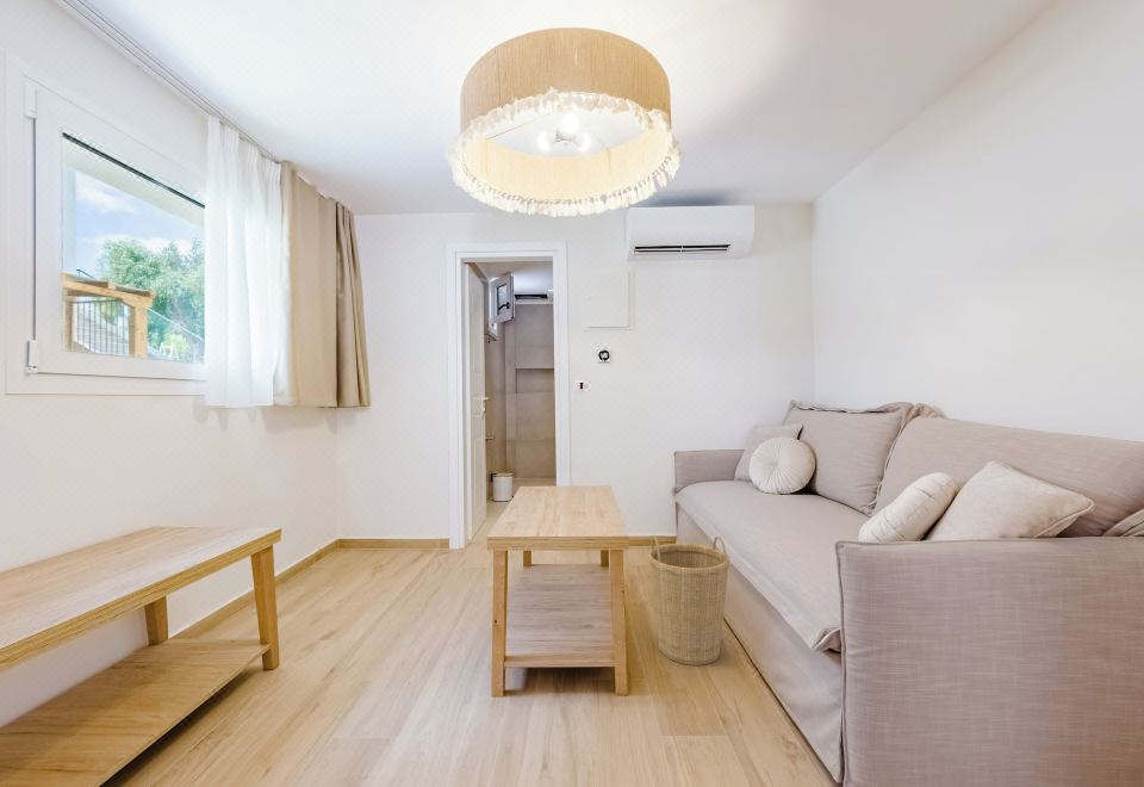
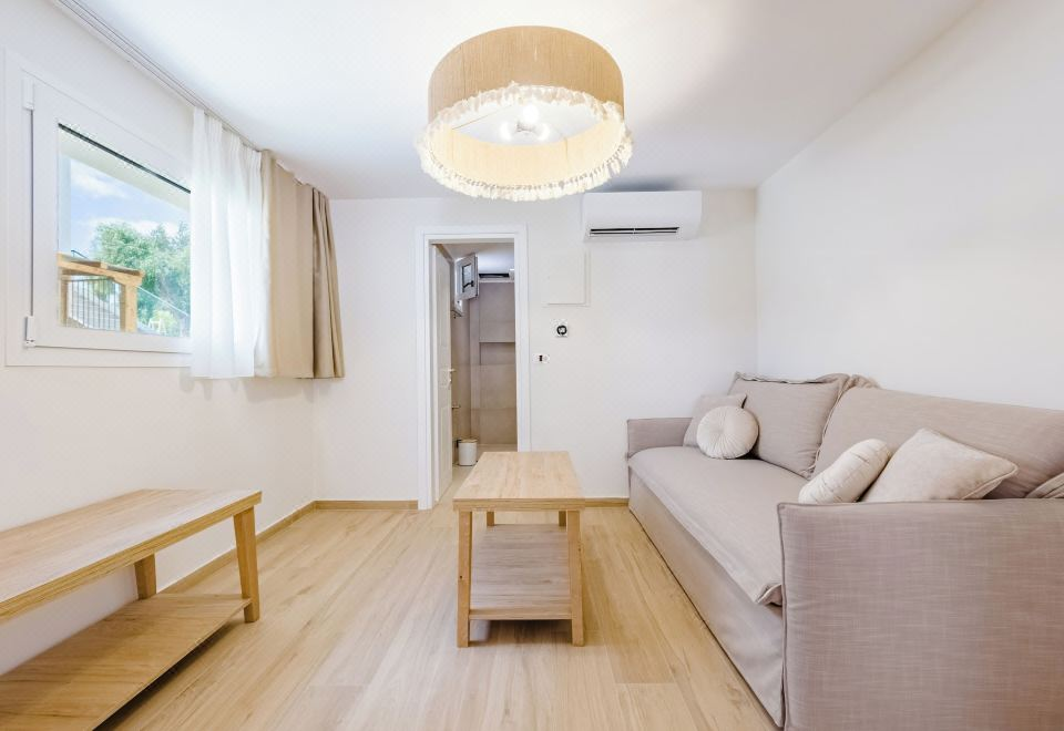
- basket [646,535,730,667]
